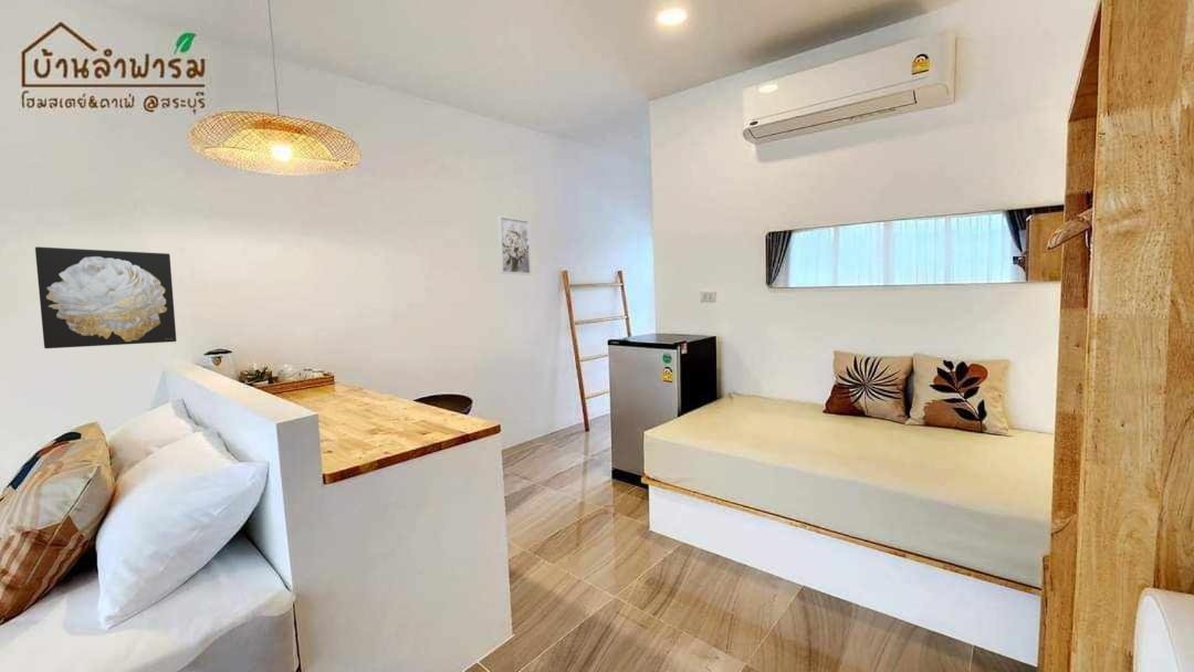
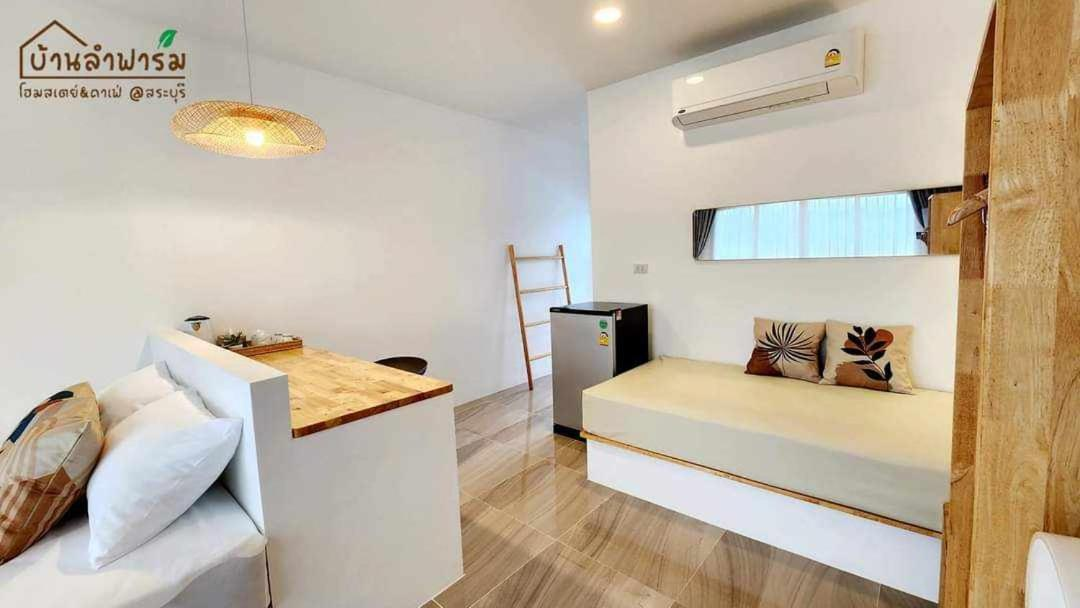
- wall art [34,245,177,349]
- wall art [496,214,533,276]
